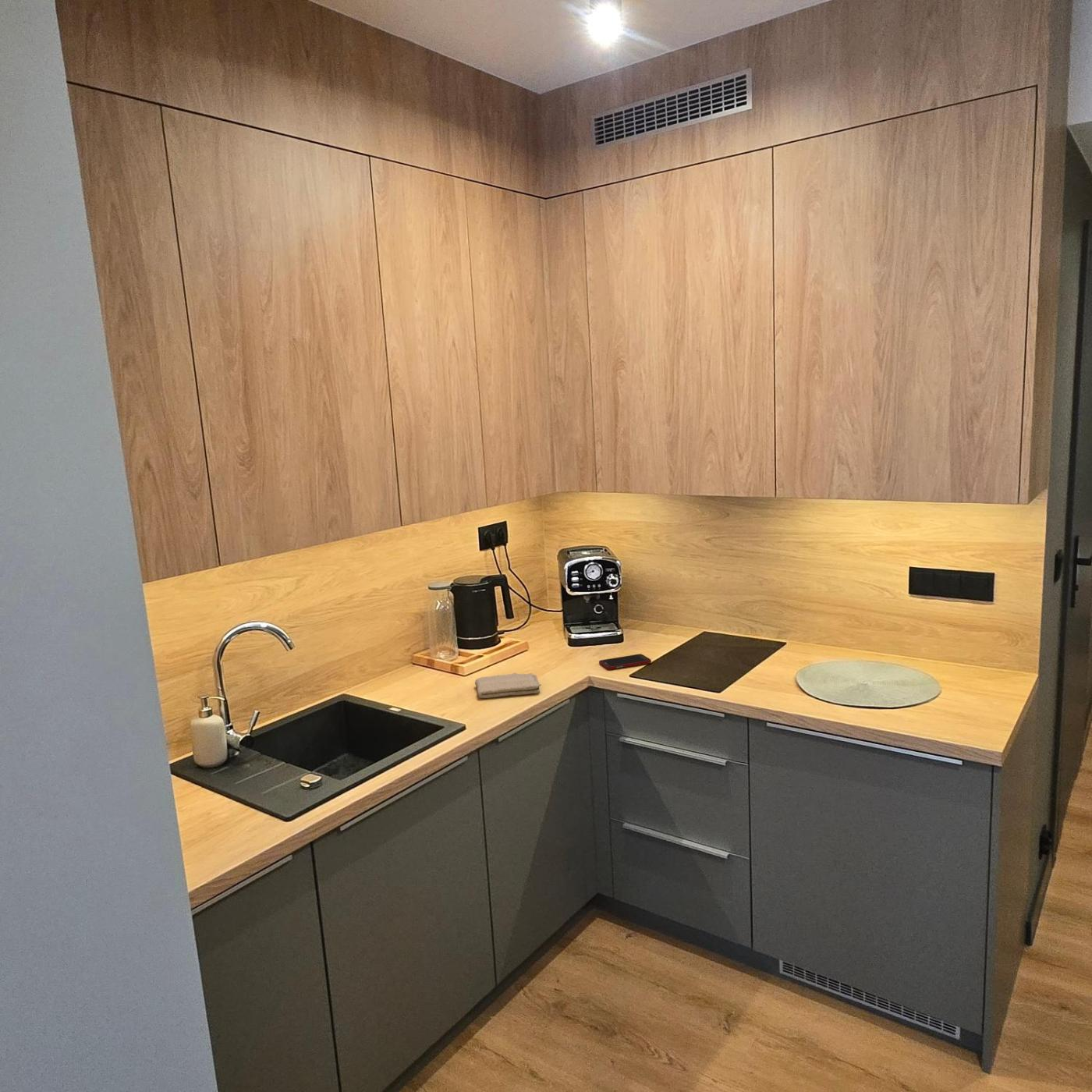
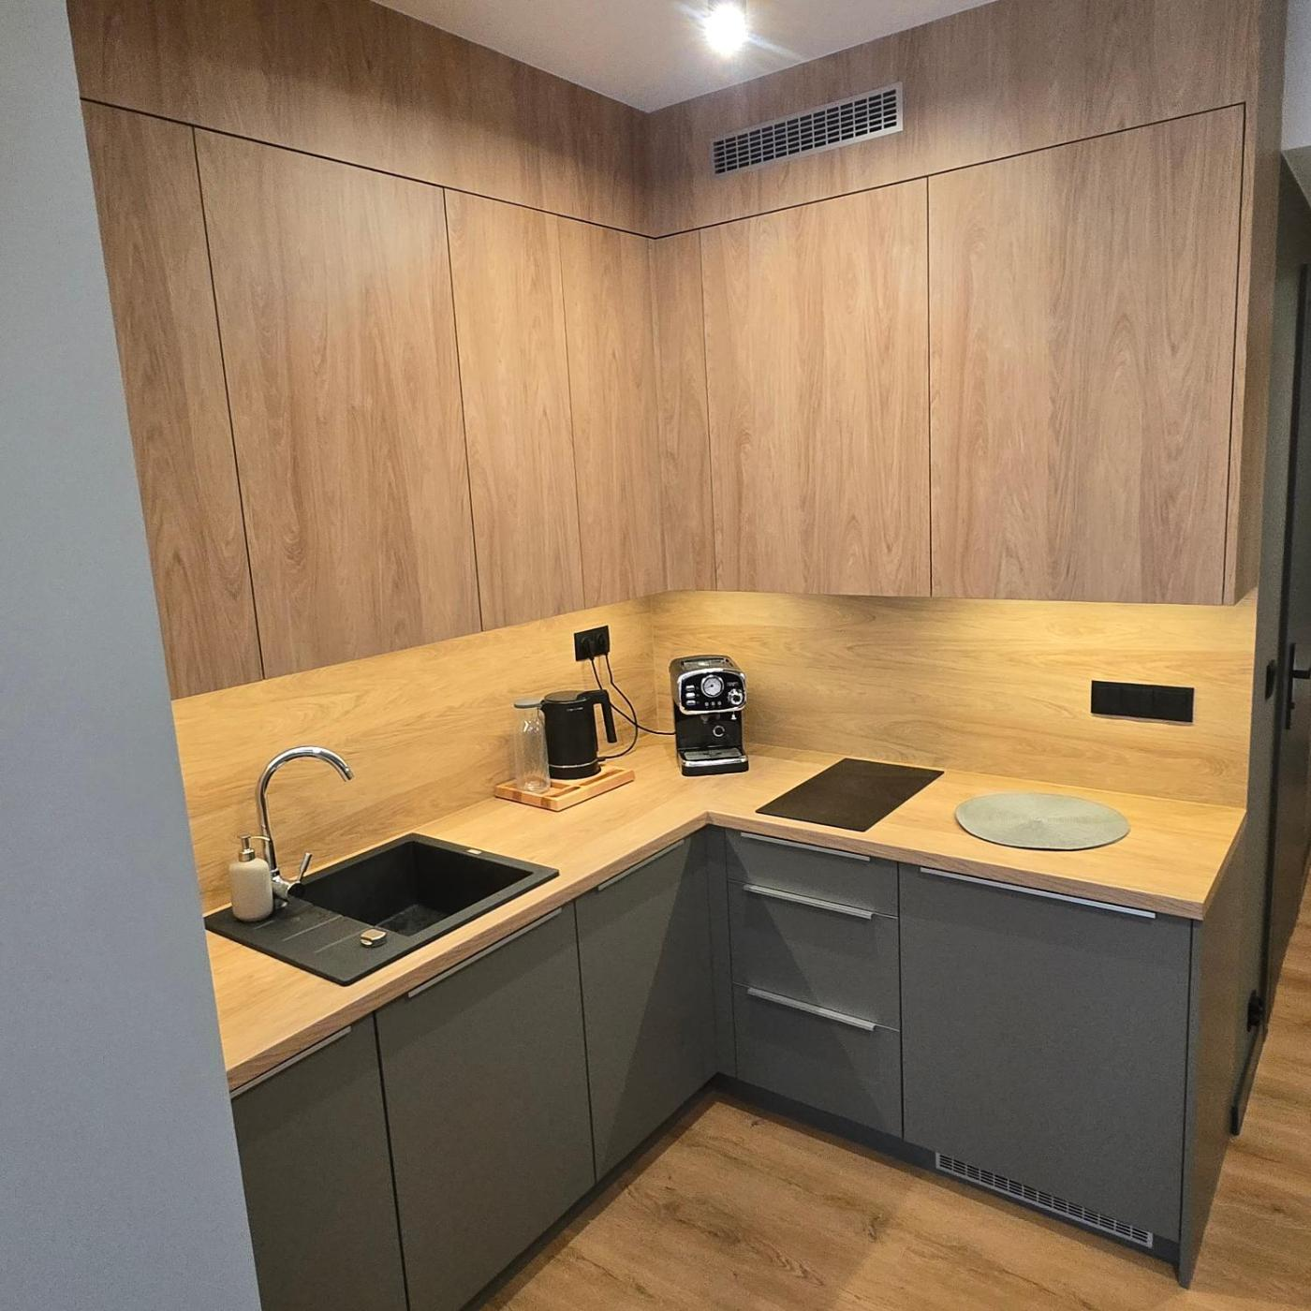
- washcloth [474,672,541,699]
- cell phone [598,653,652,670]
